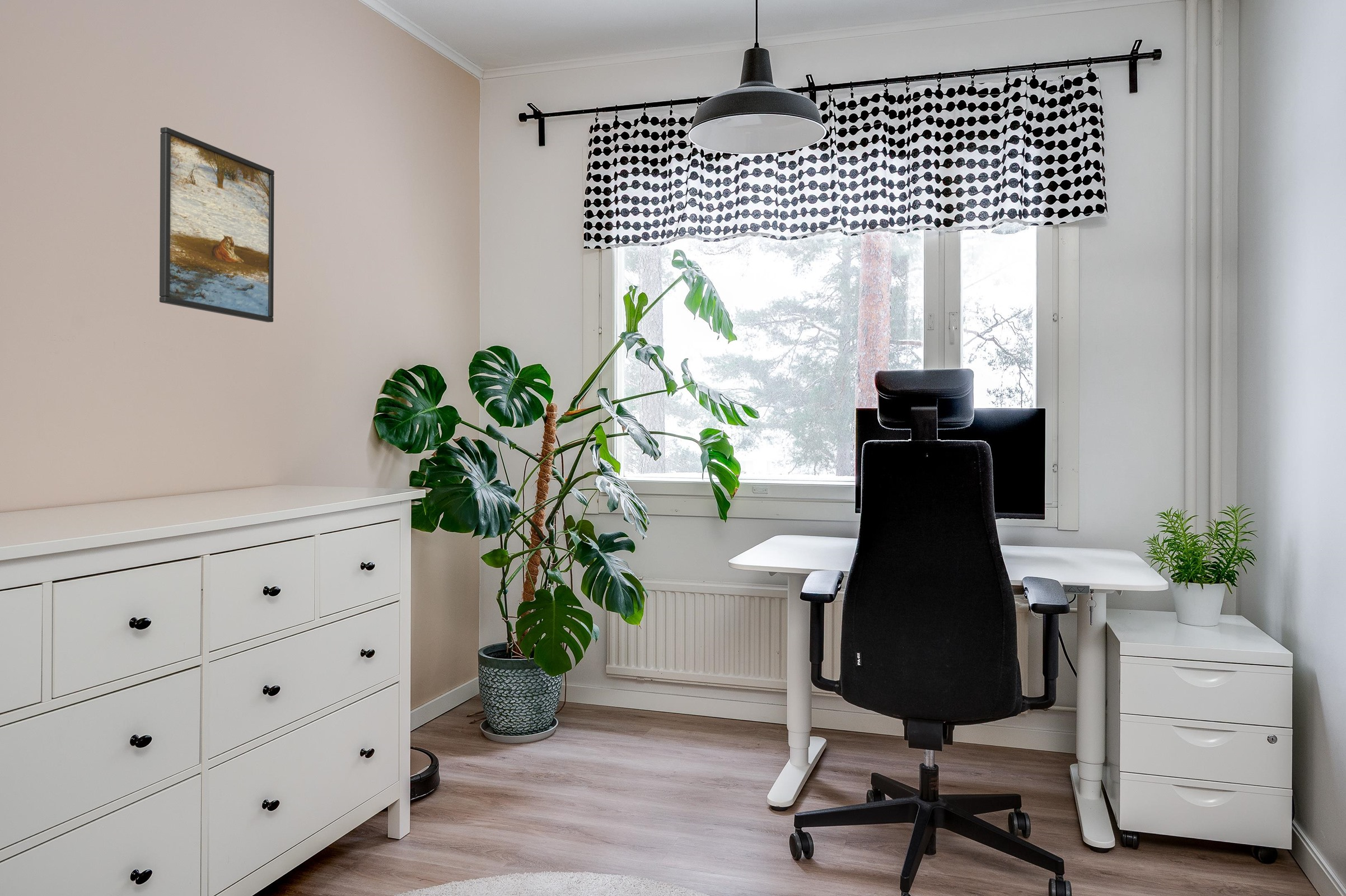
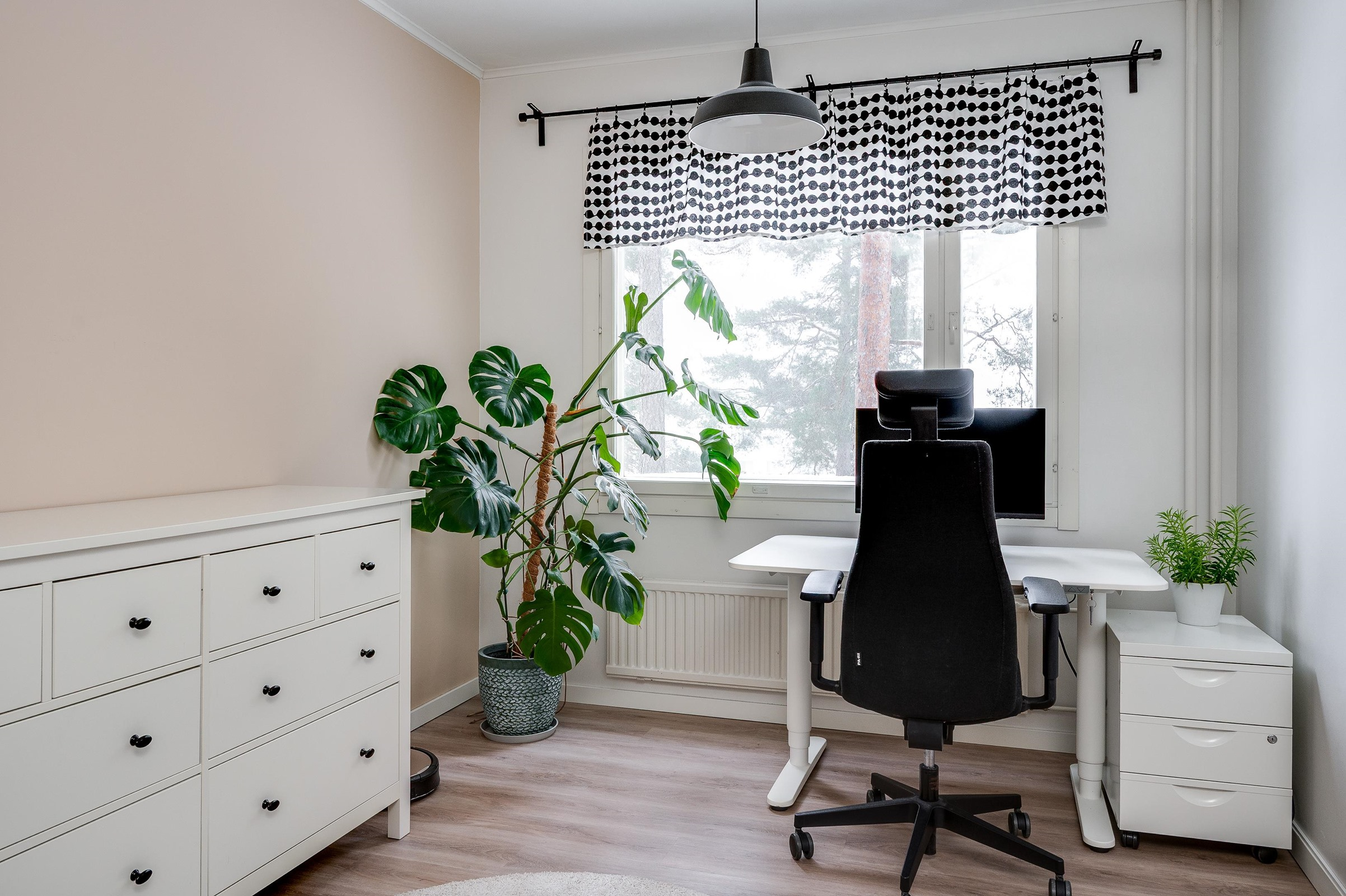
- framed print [159,127,275,323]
